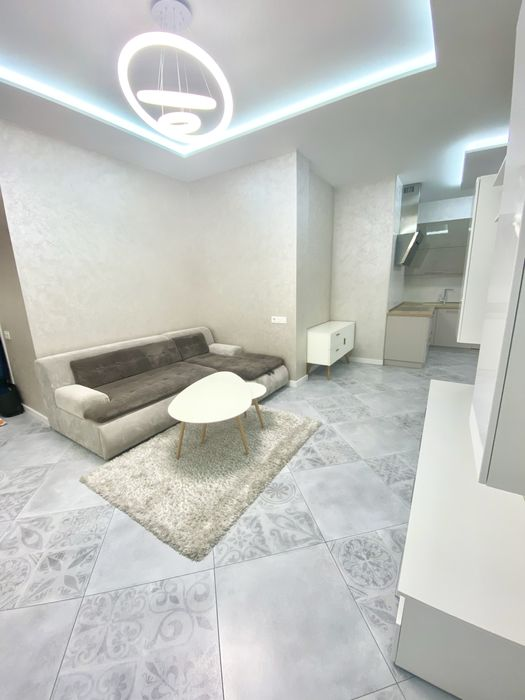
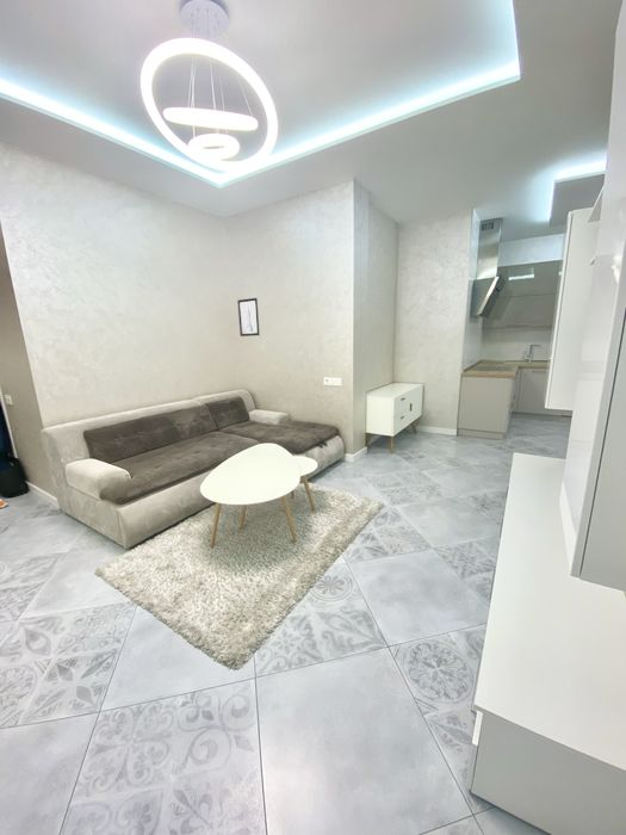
+ wall art [236,297,261,338]
